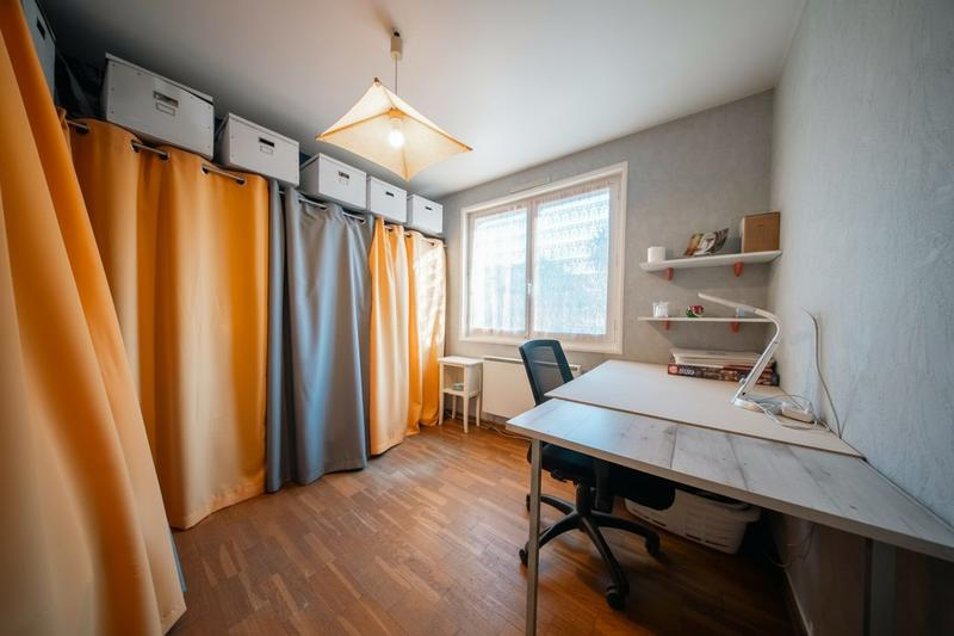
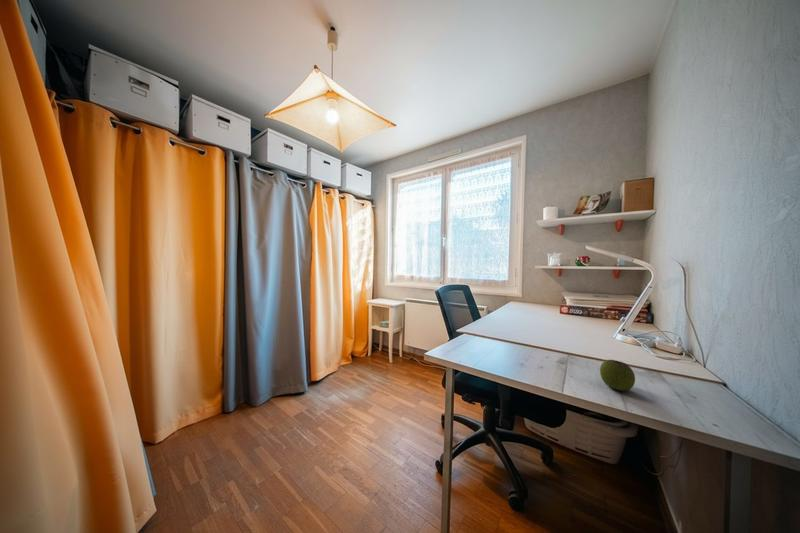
+ apple [599,359,636,392]
